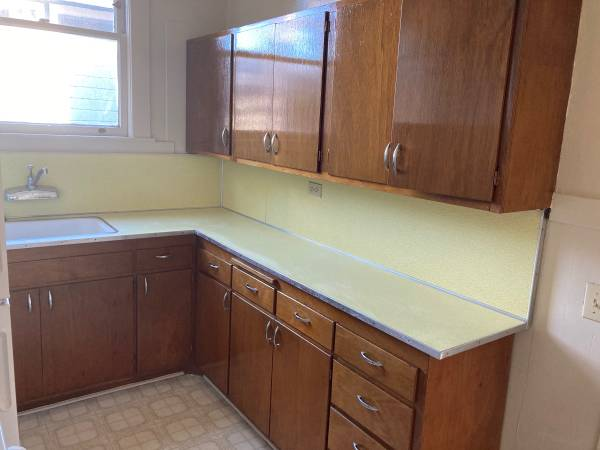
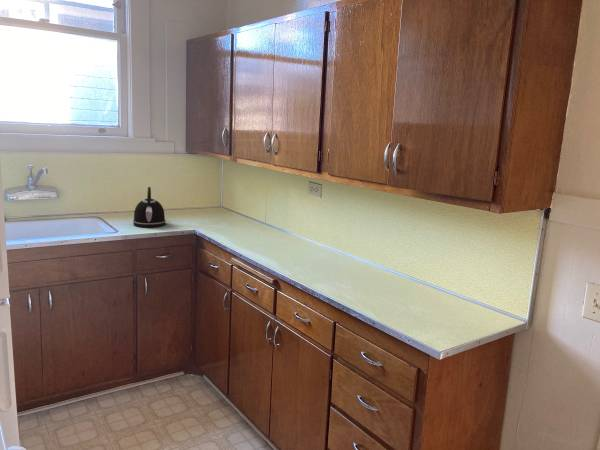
+ kettle [132,186,167,228]
